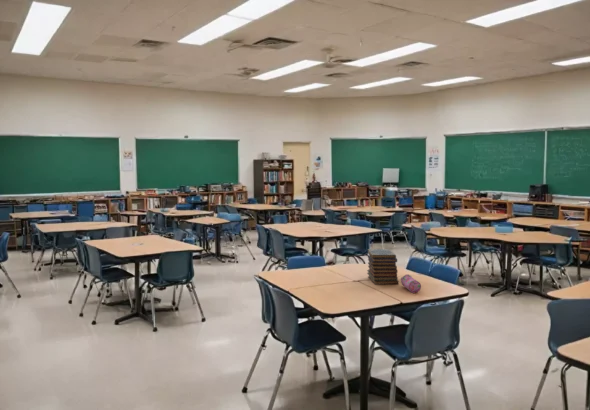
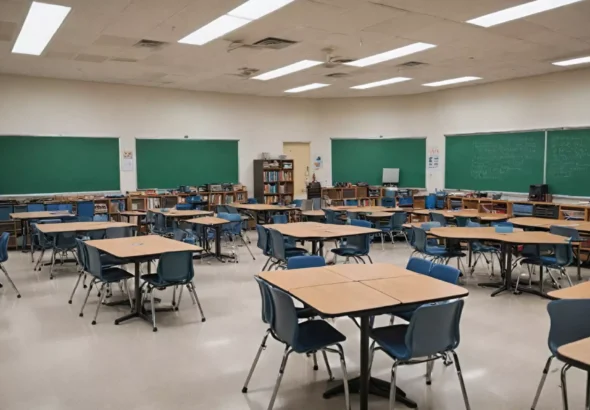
- pencil case [400,273,422,294]
- book stack [366,248,400,286]
